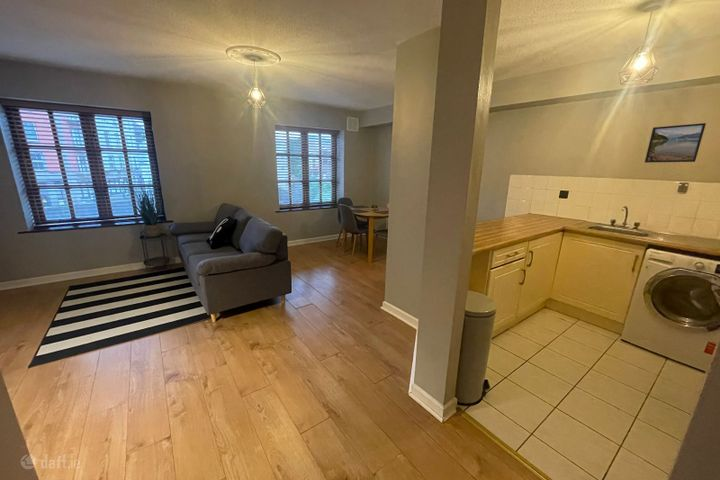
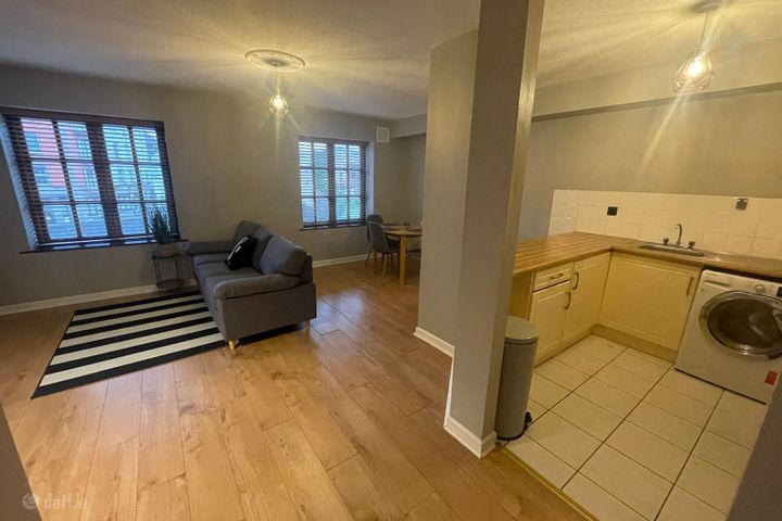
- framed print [644,122,707,164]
